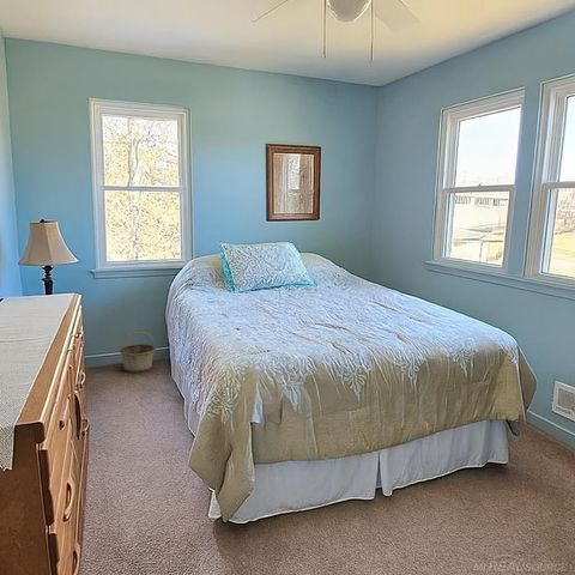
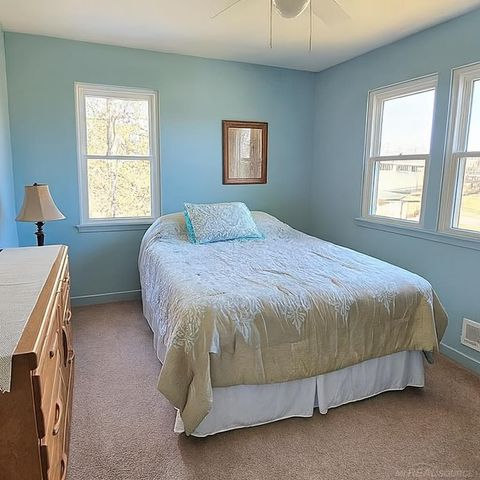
- basket [119,331,157,374]
